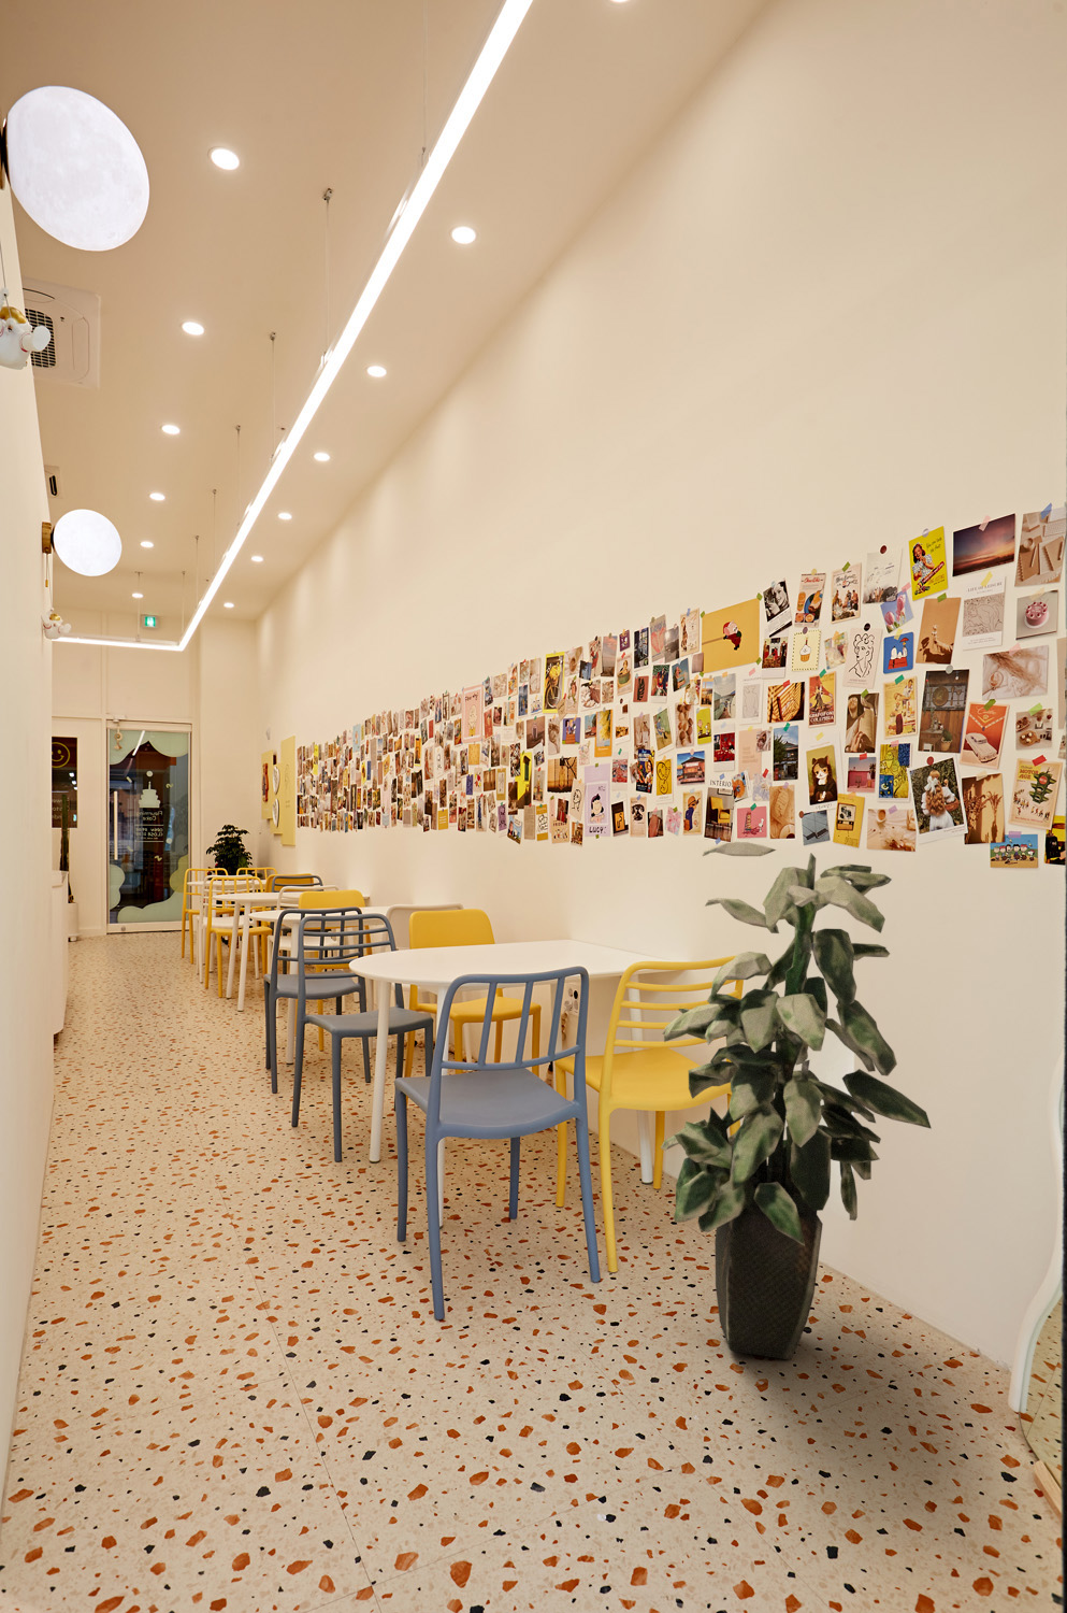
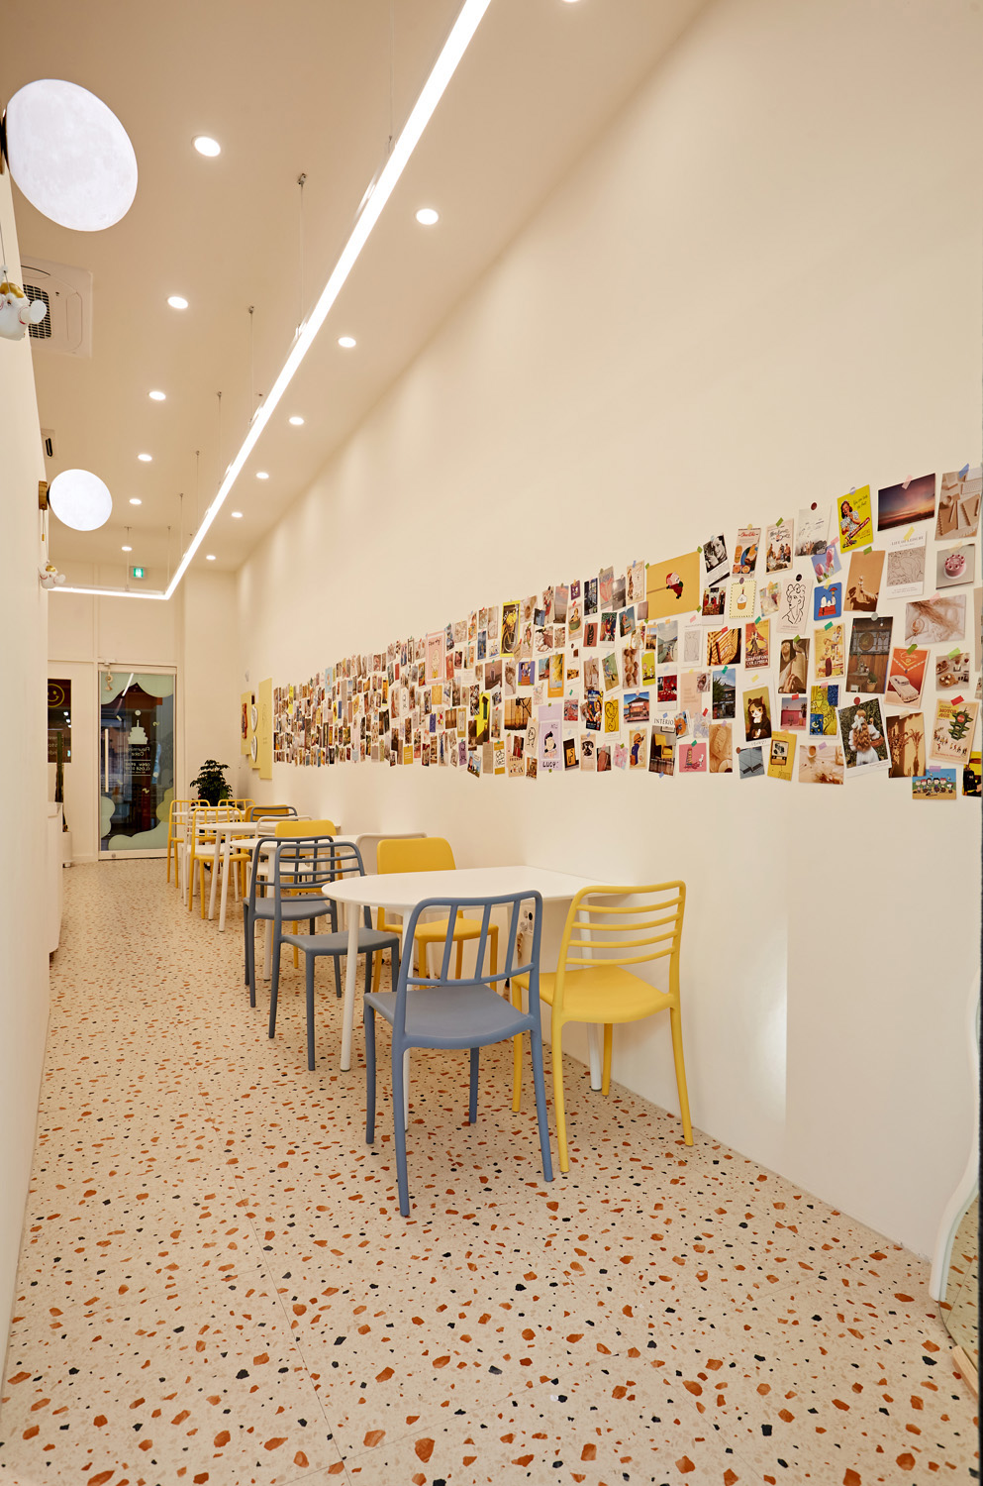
- indoor plant [660,841,932,1362]
